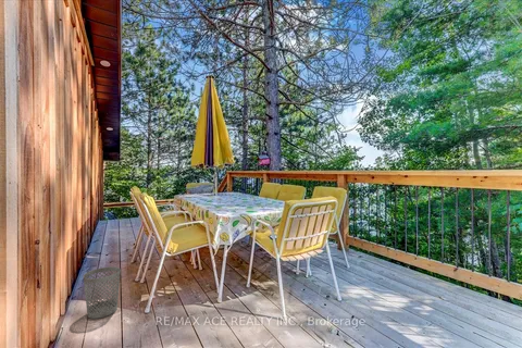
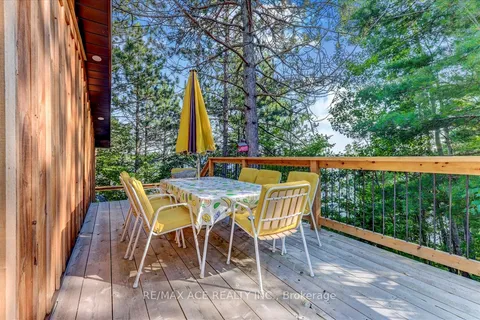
- wastebasket [83,266,122,320]
